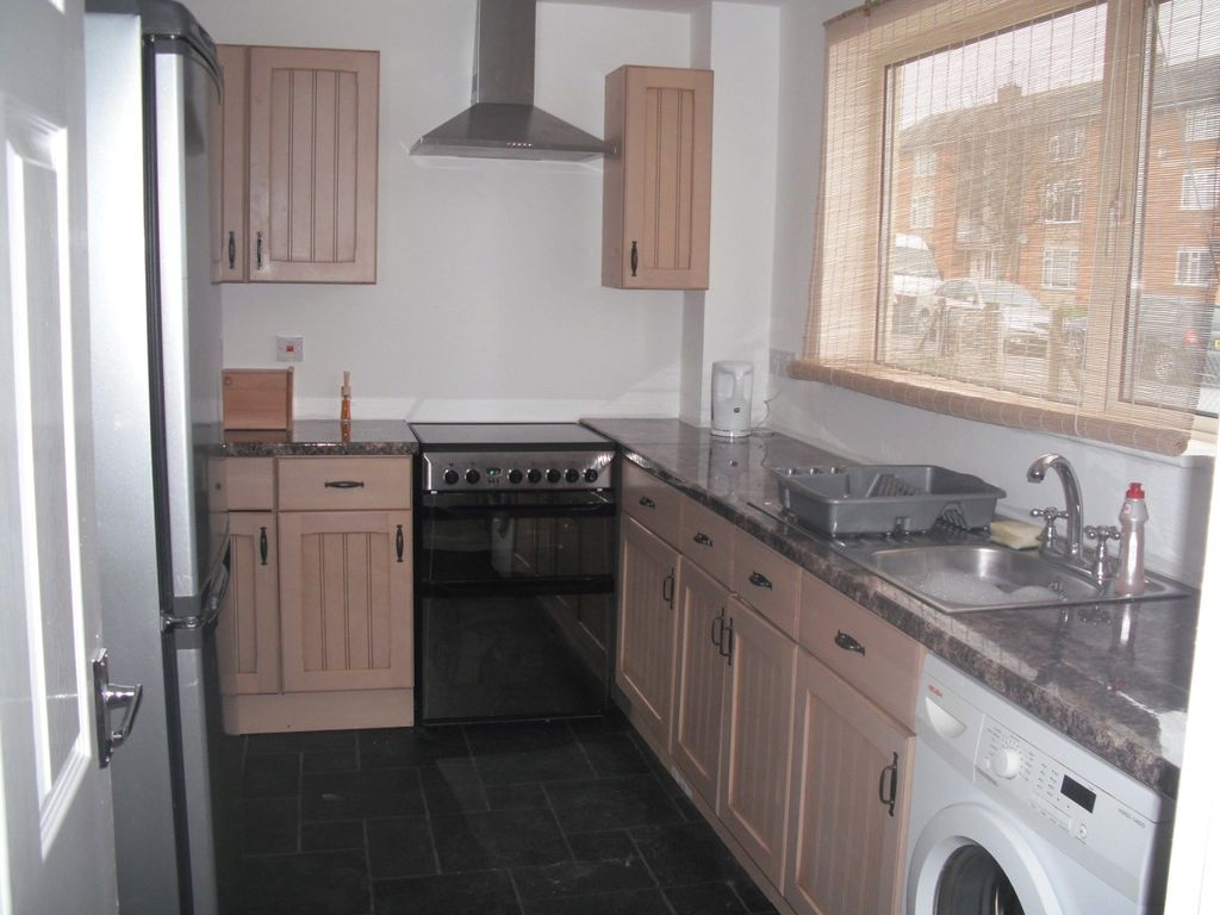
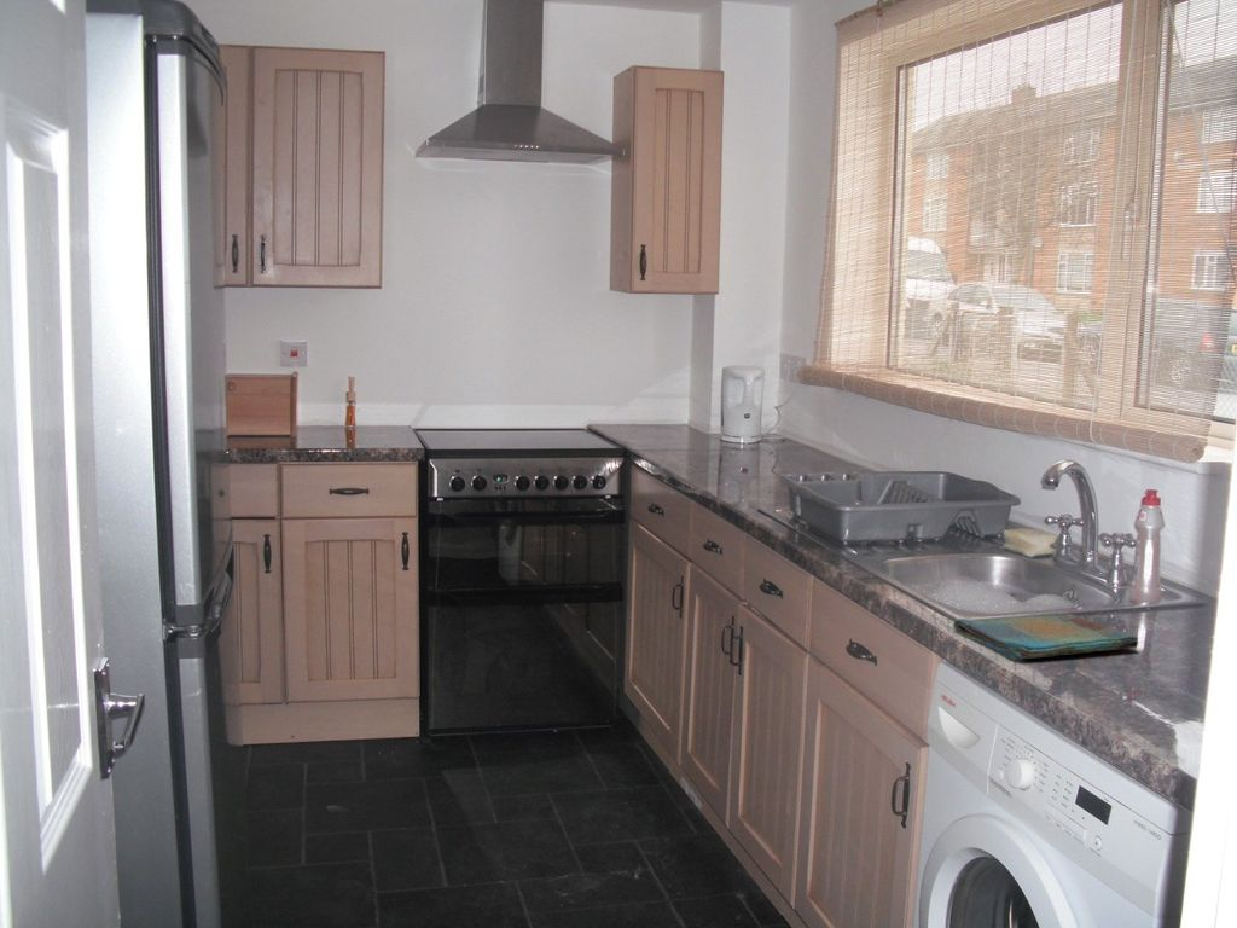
+ dish towel [952,613,1139,661]
